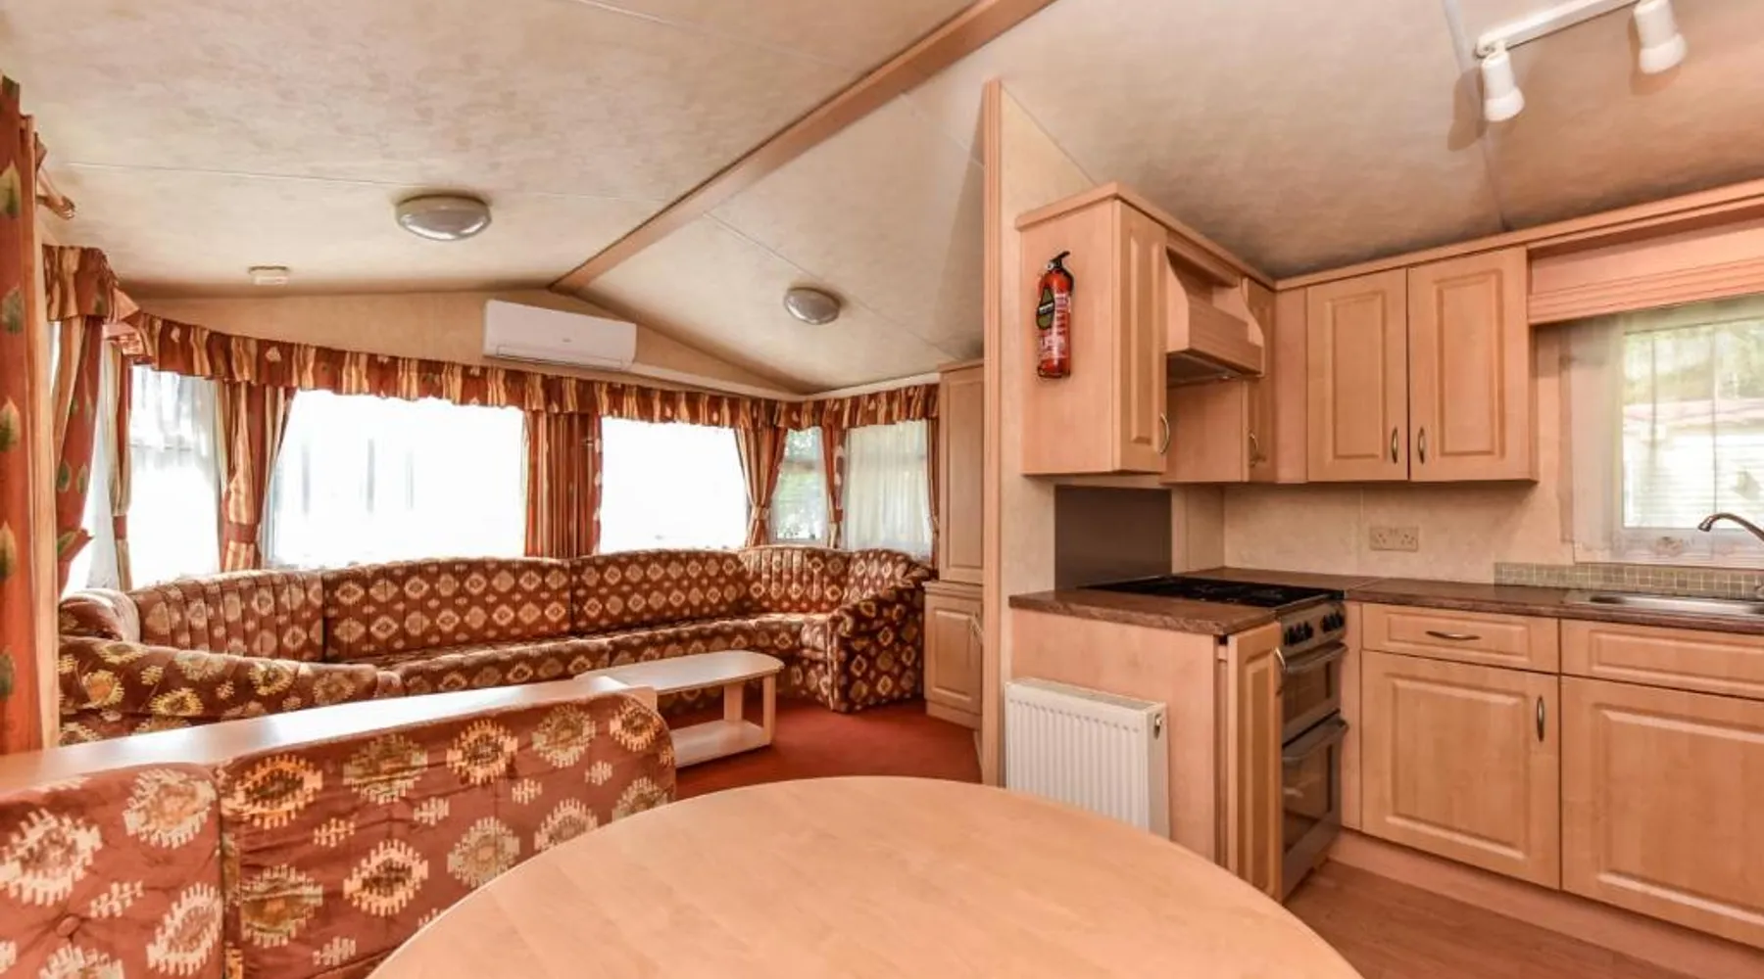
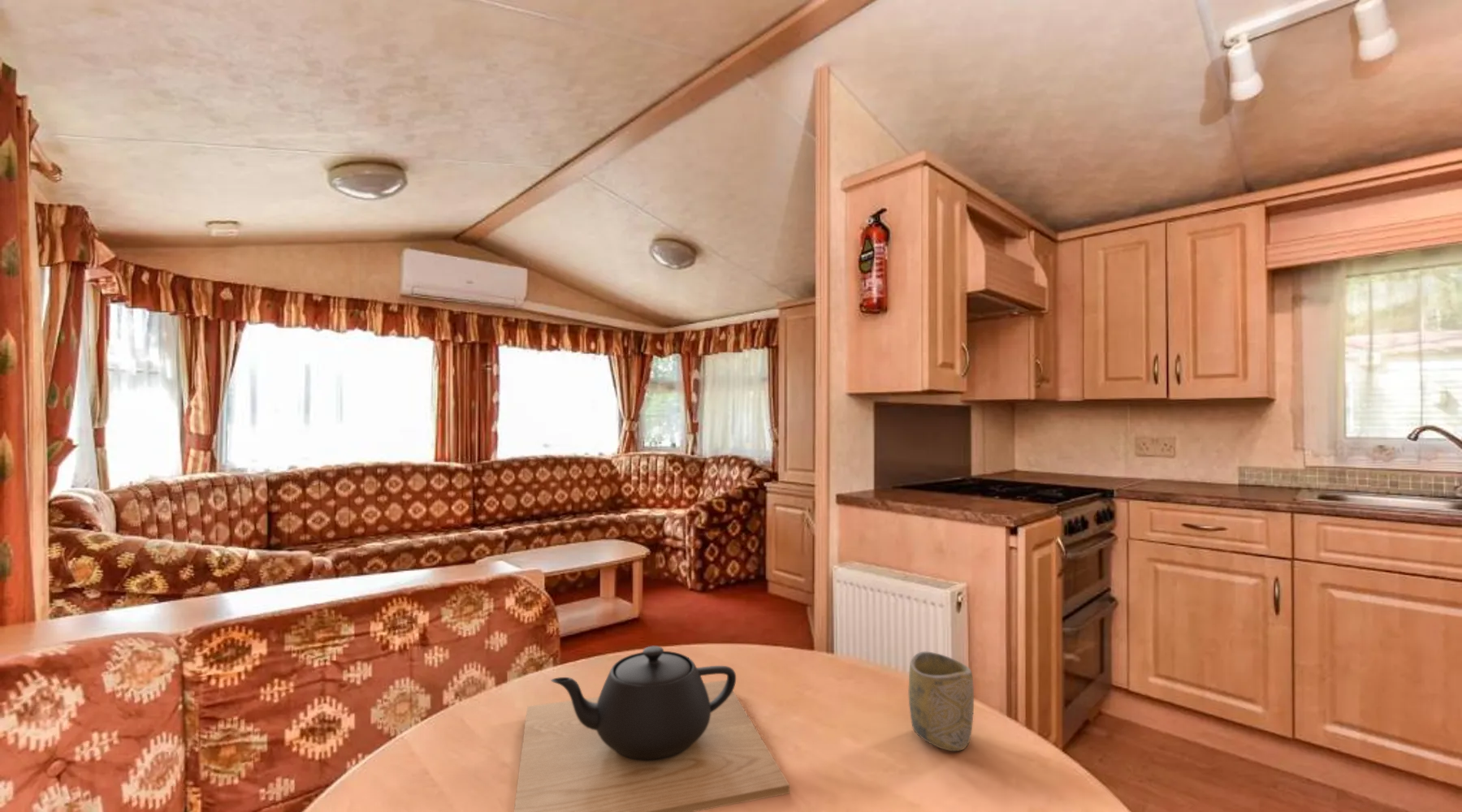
+ teapot [513,646,790,812]
+ cup [908,650,975,752]
